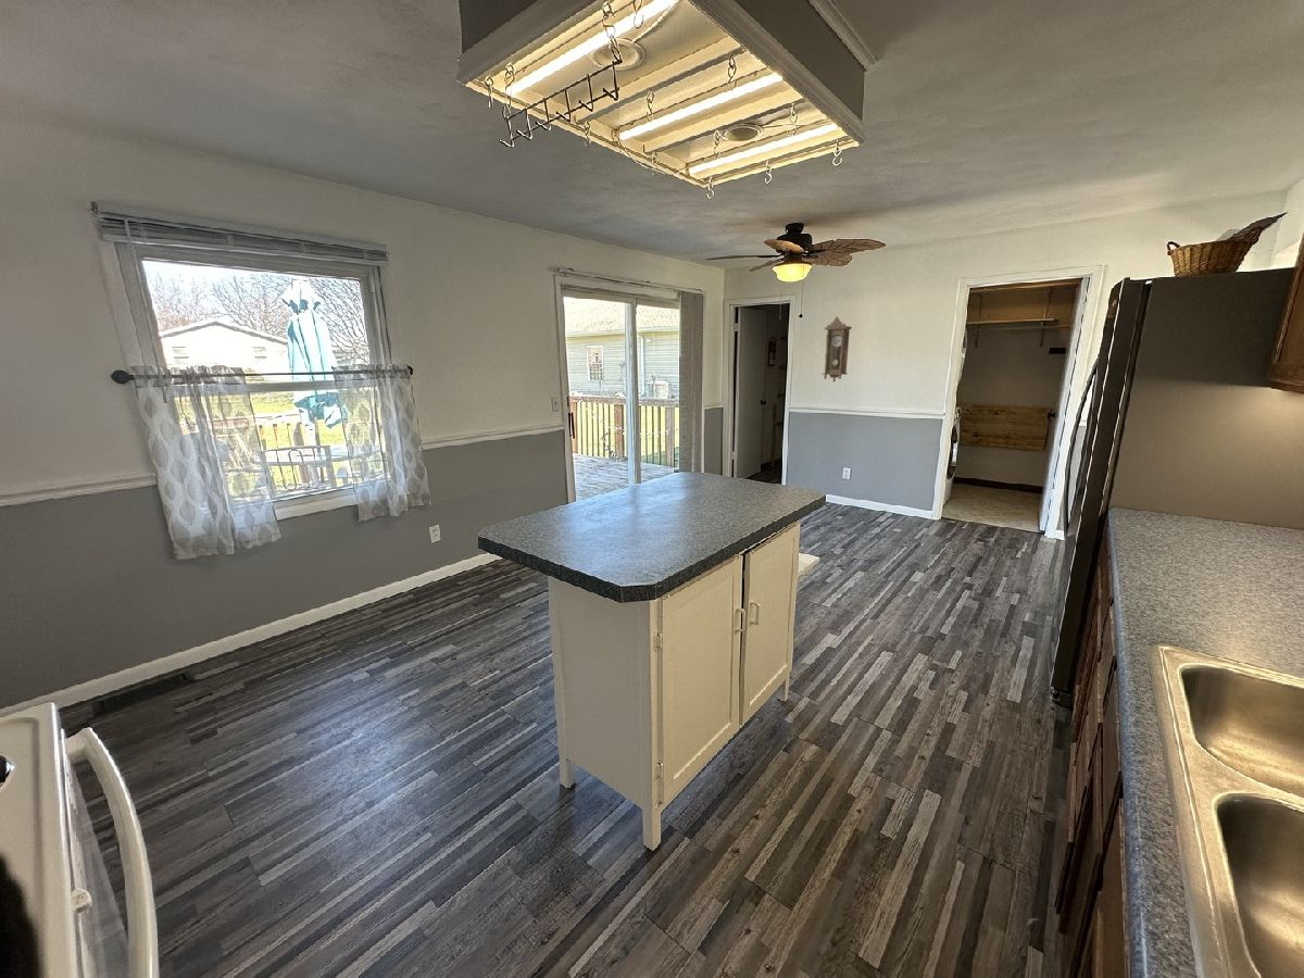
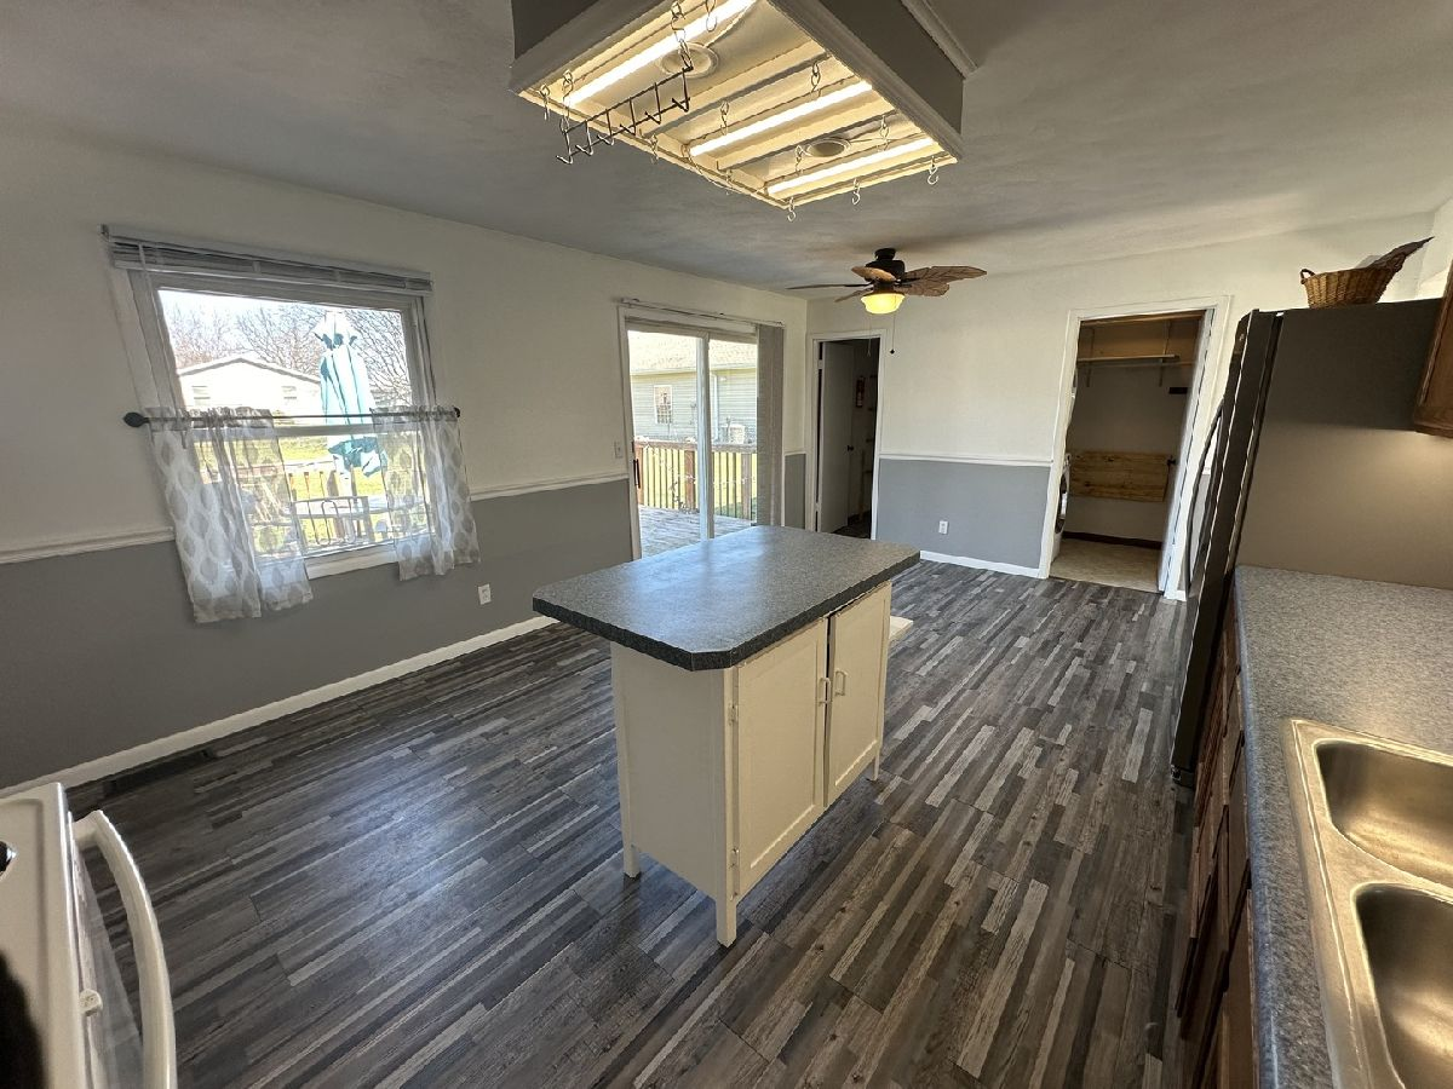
- pendulum clock [820,316,853,383]
